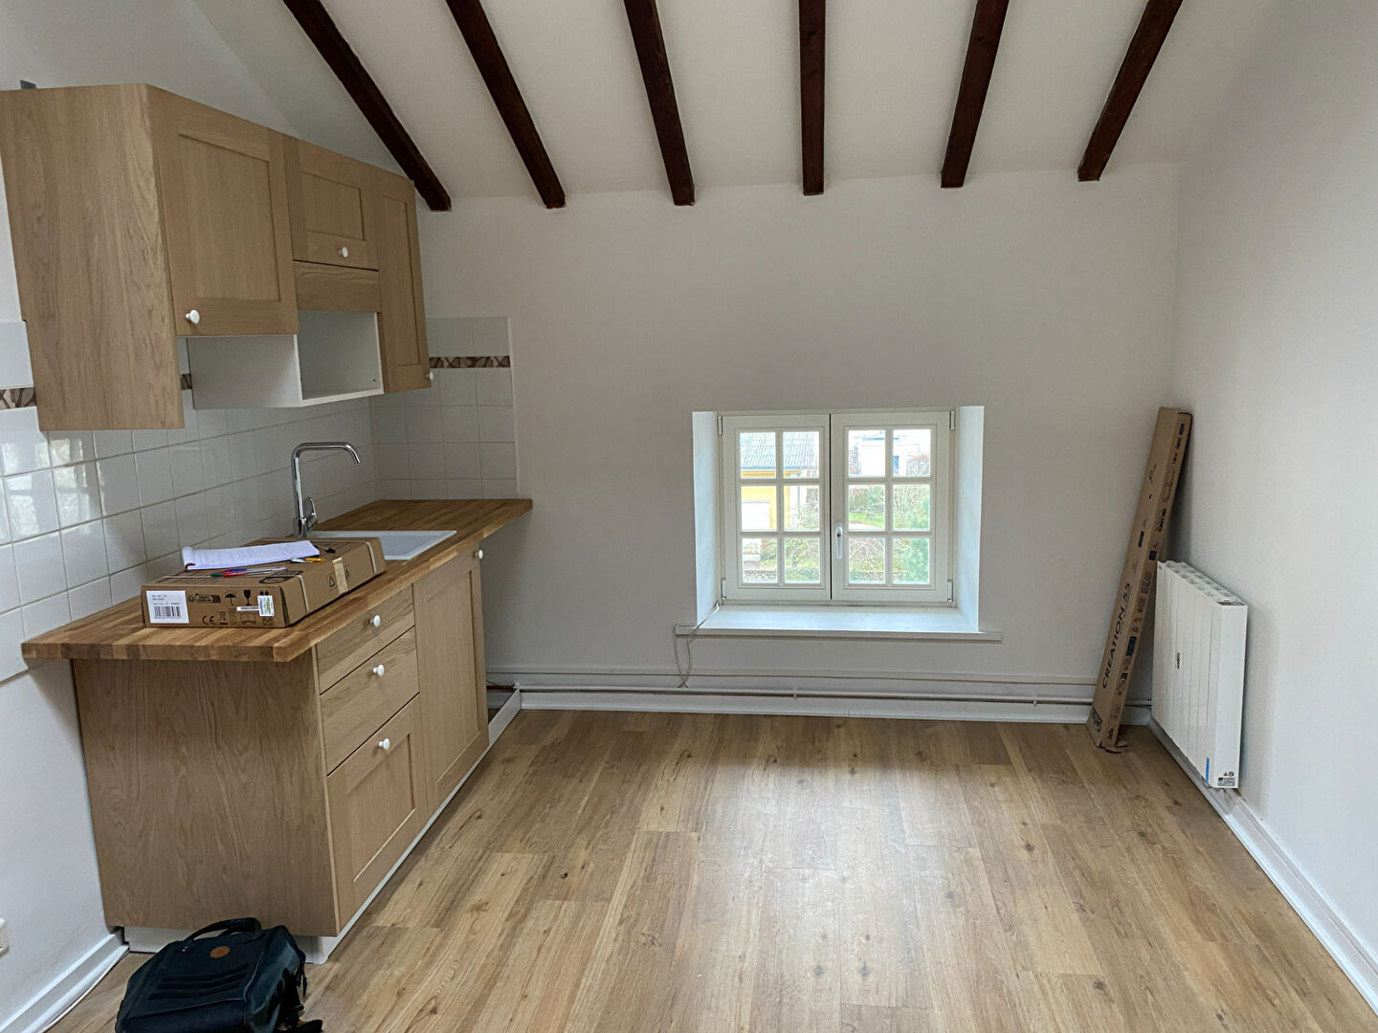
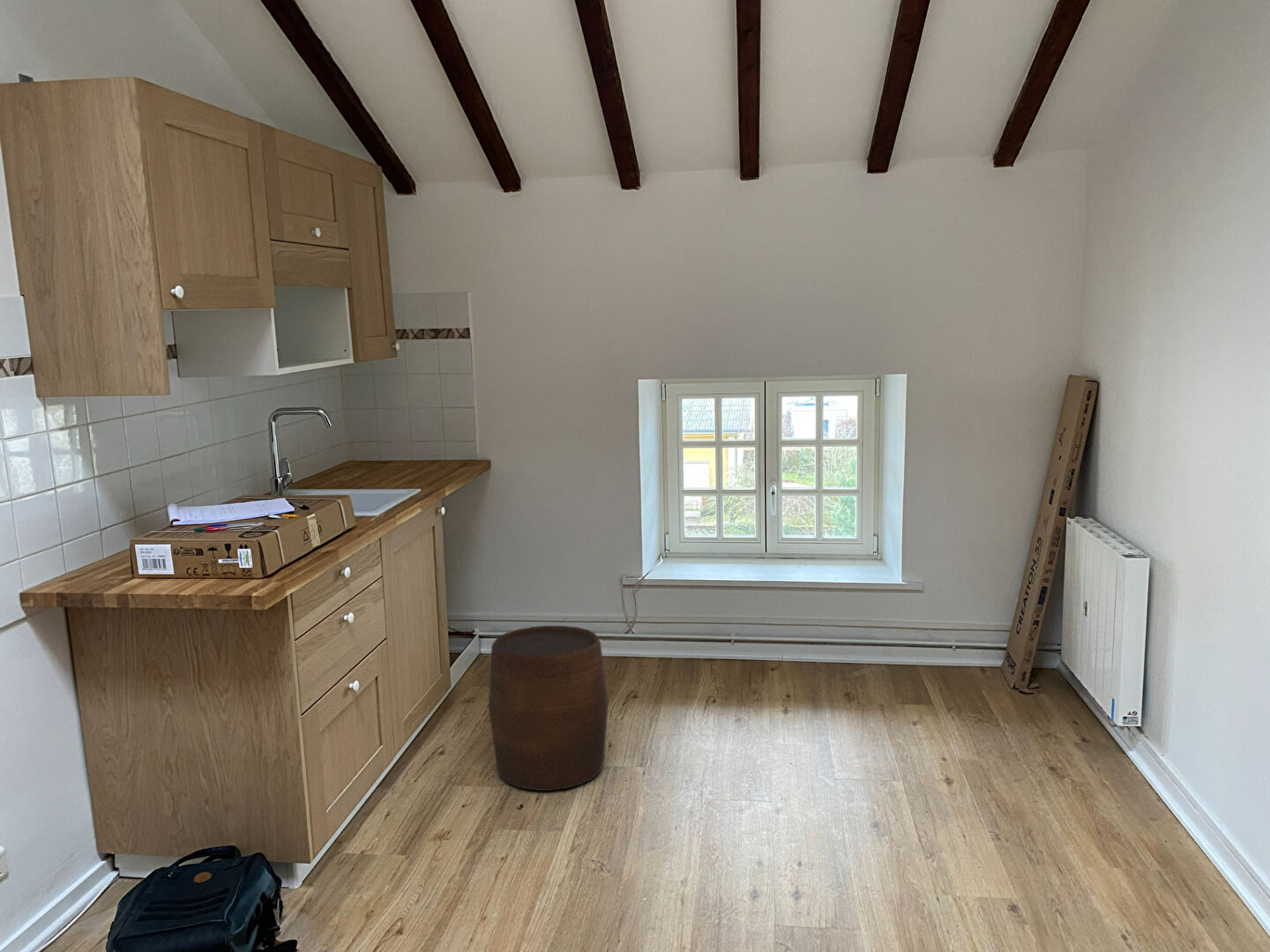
+ stool [488,625,609,792]
